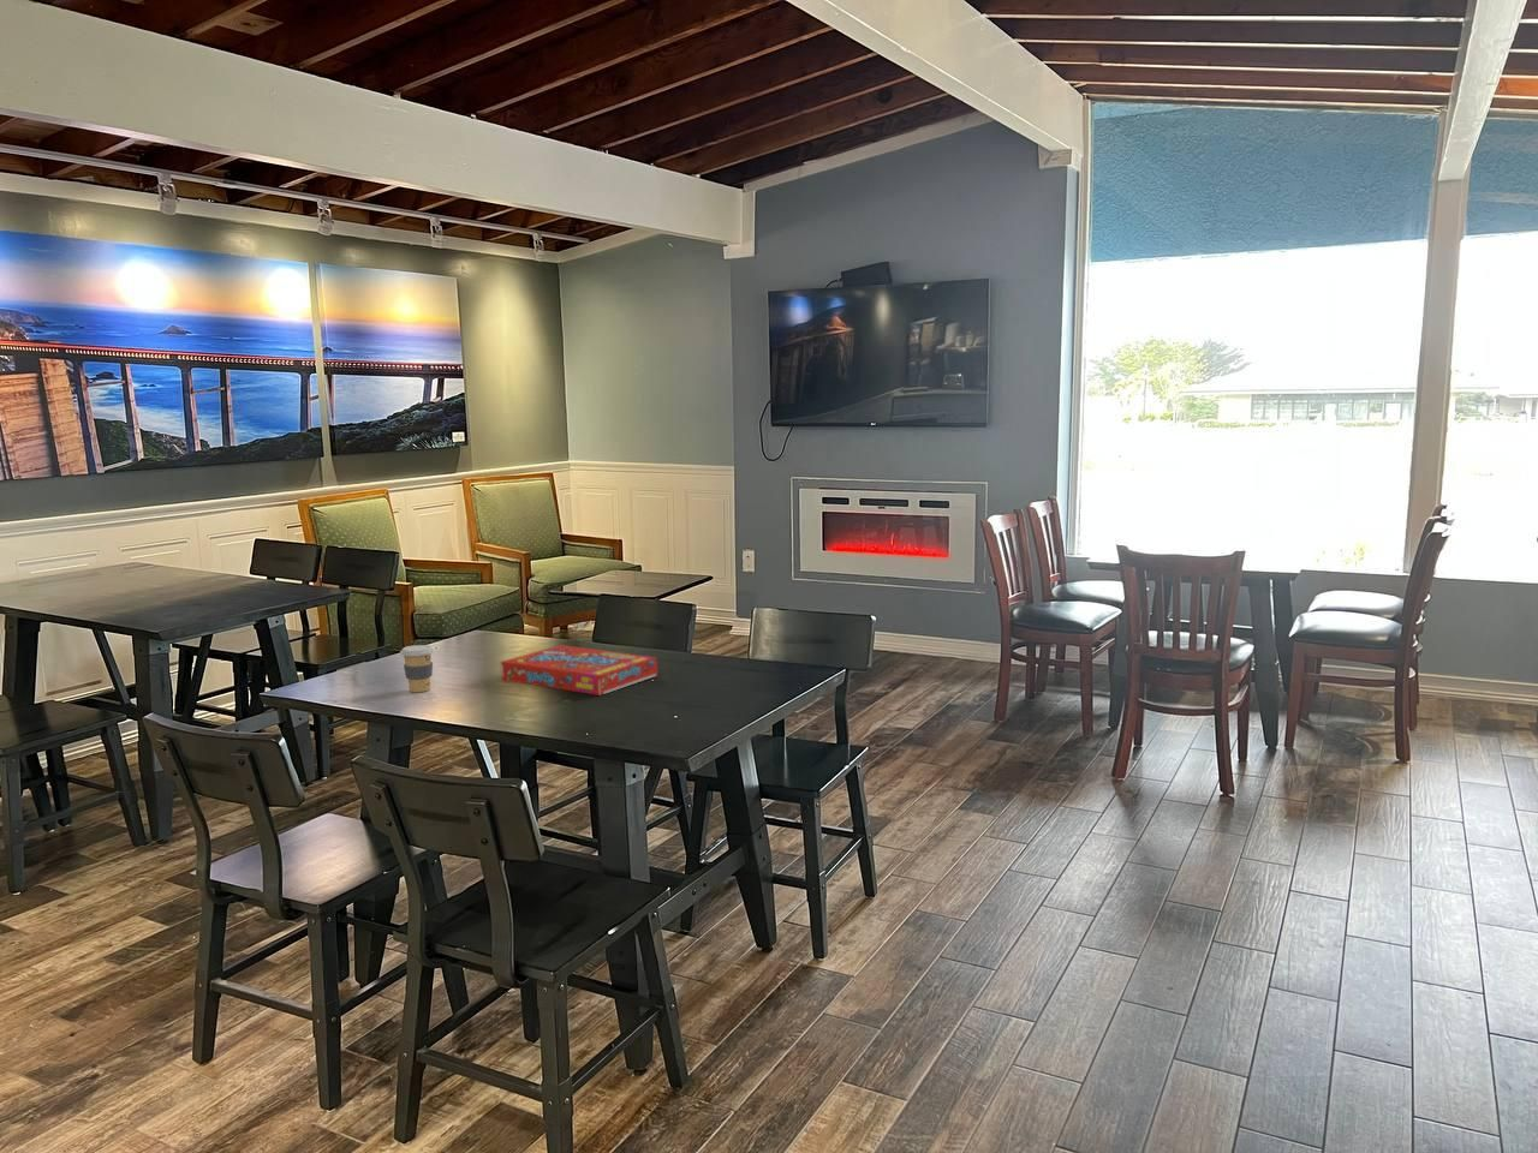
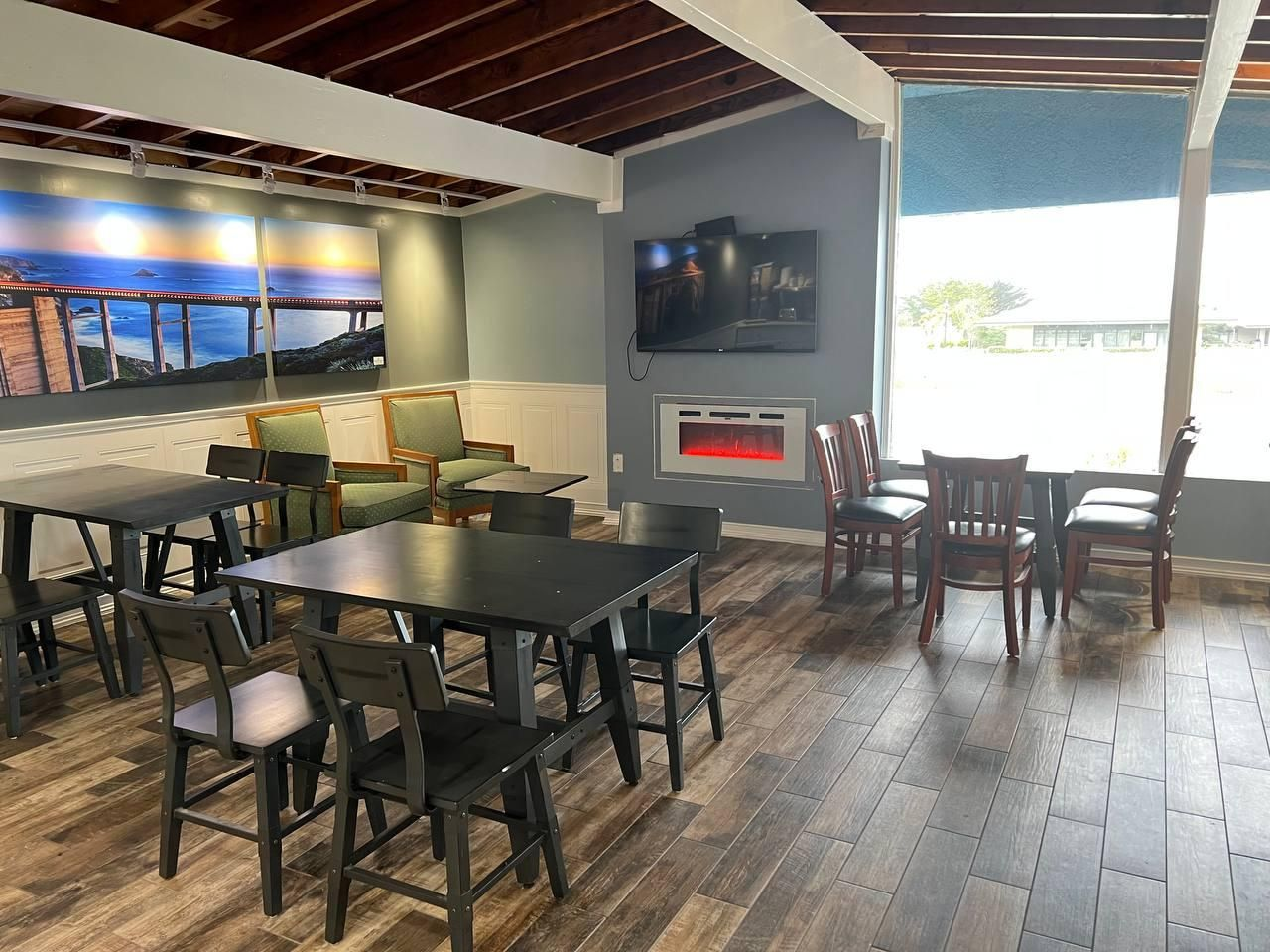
- snack box [500,644,659,696]
- coffee cup [398,644,435,693]
